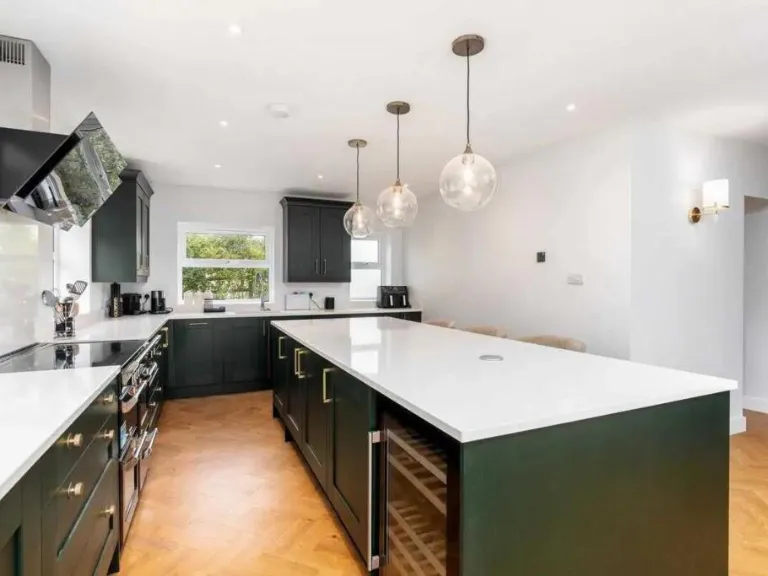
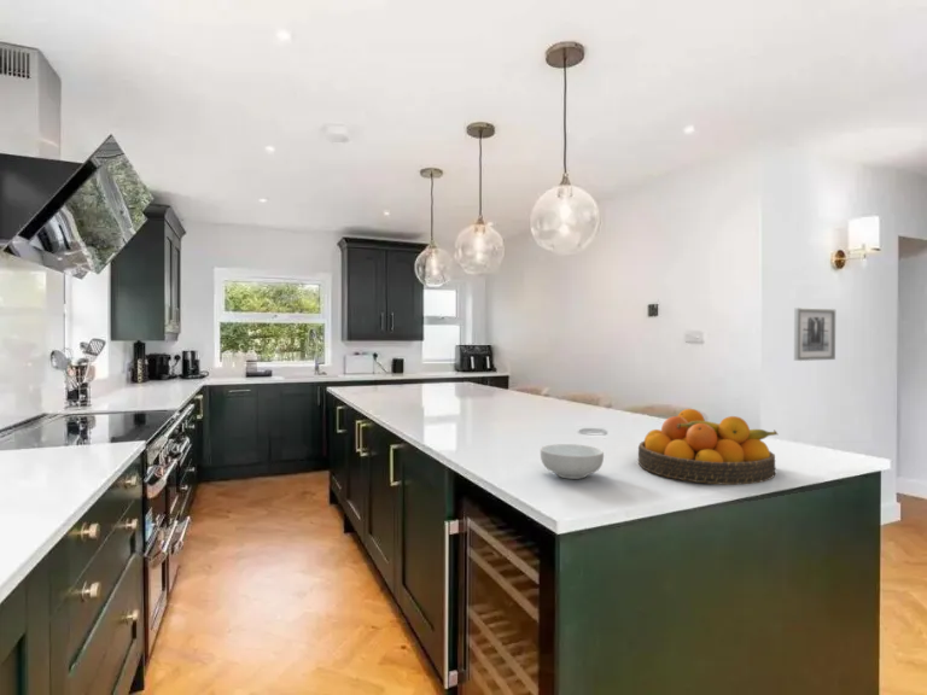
+ cereal bowl [540,443,605,480]
+ wall art [793,306,836,362]
+ fruit bowl [637,408,779,486]
